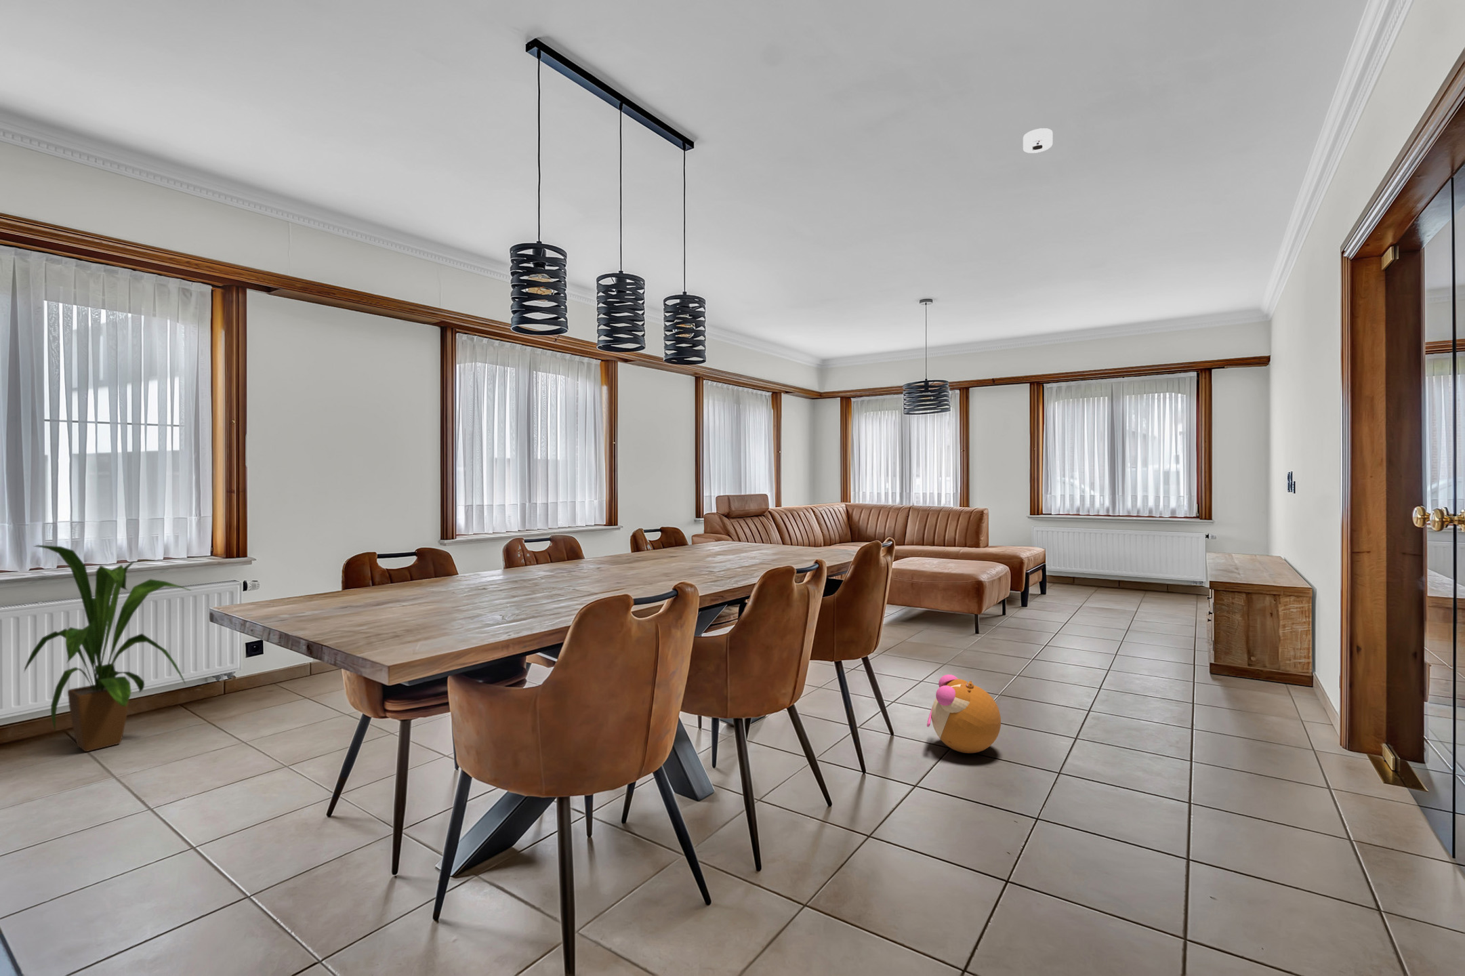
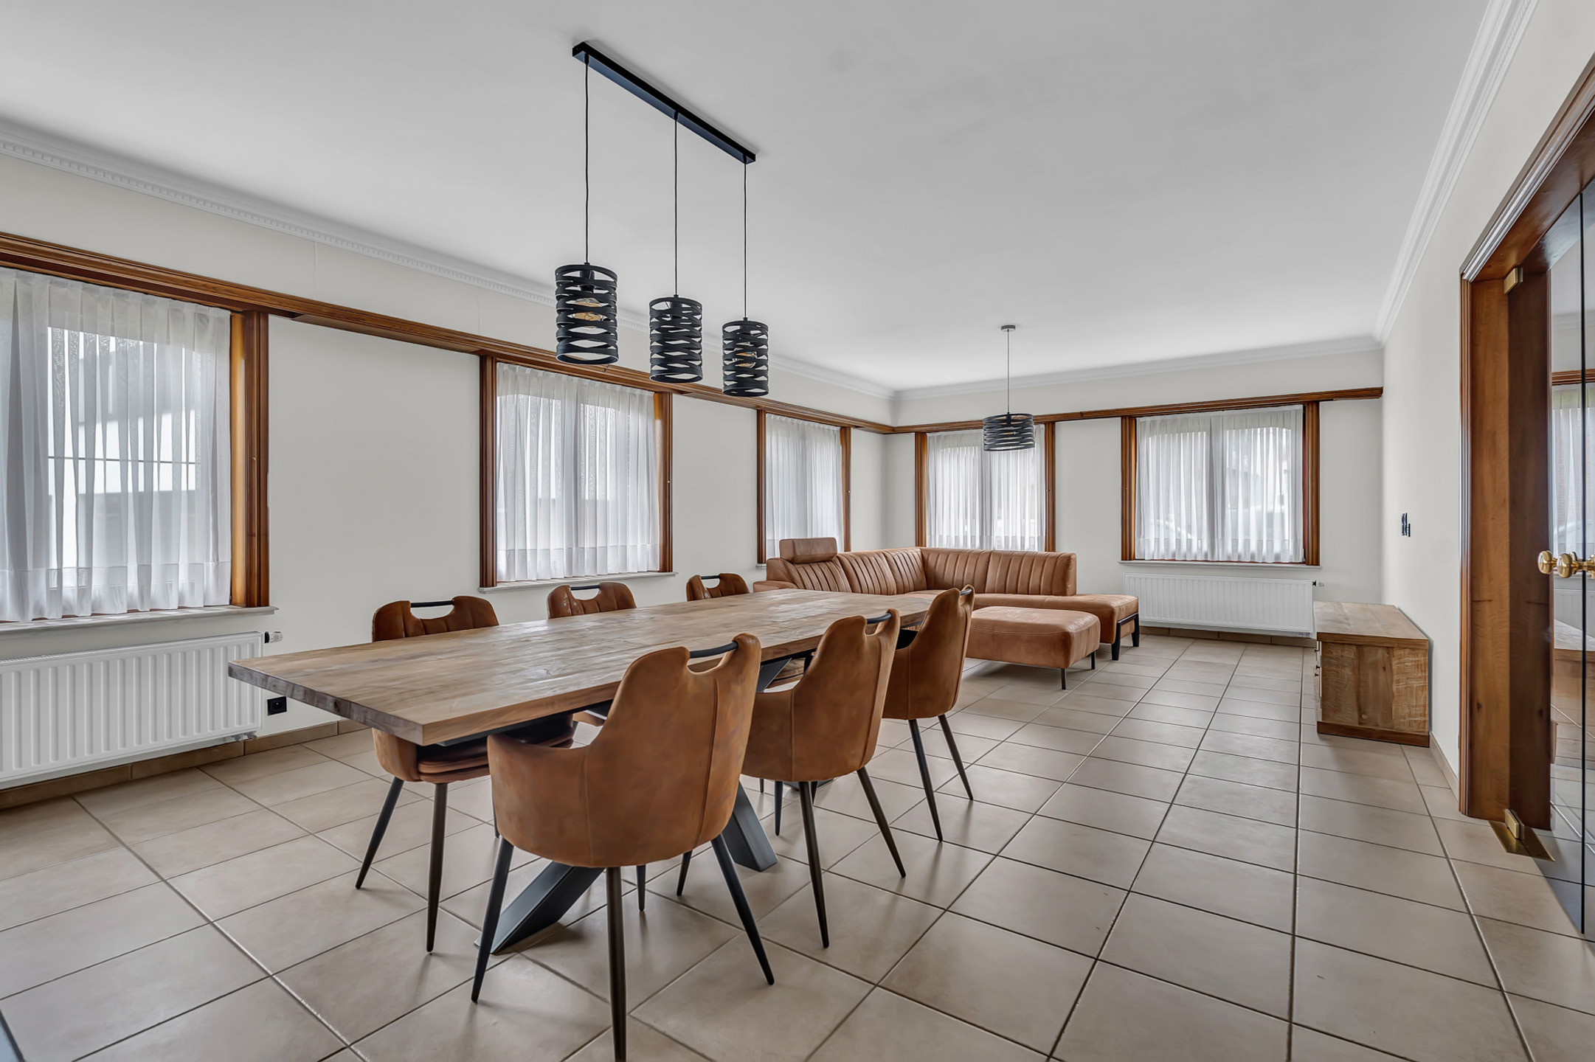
- plush toy [926,673,1001,754]
- smoke detector [1023,127,1053,154]
- house plant [23,545,193,753]
